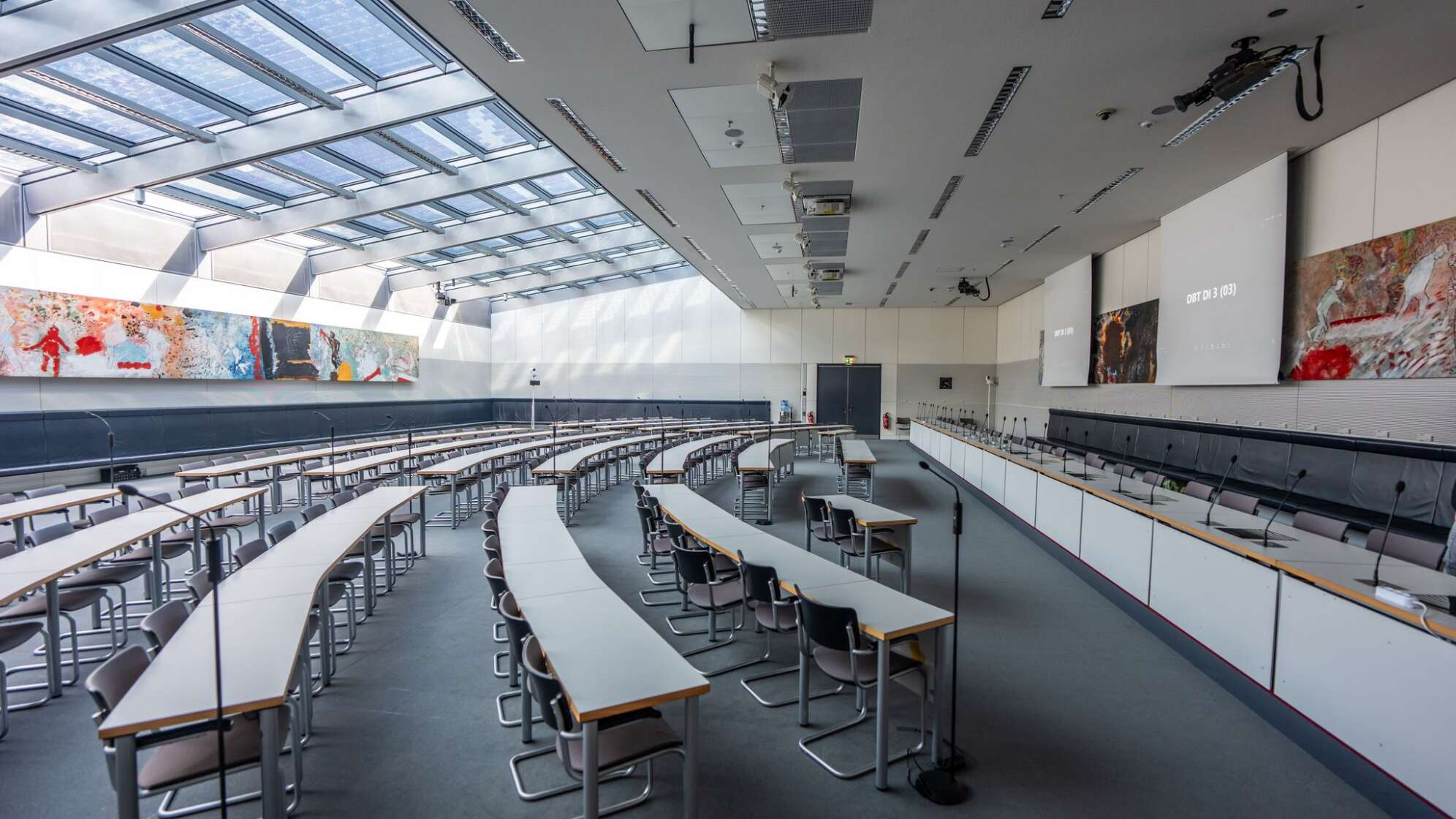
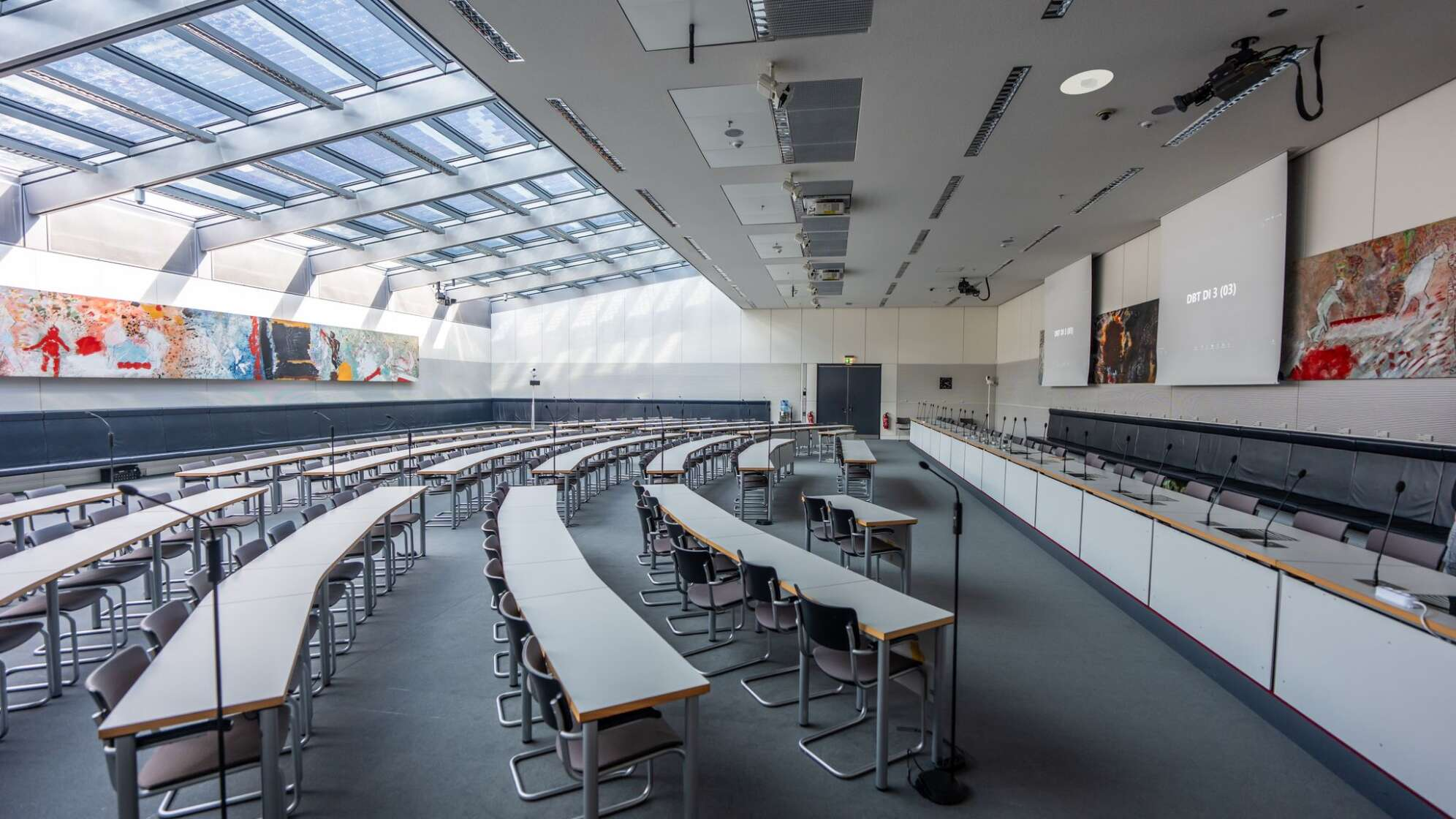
+ recessed light [1060,69,1114,95]
